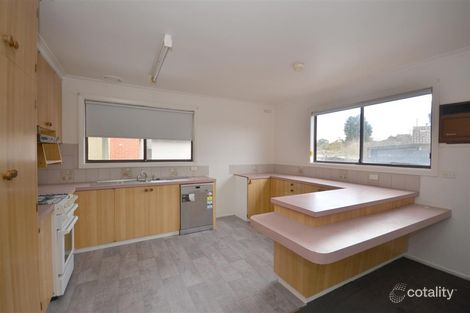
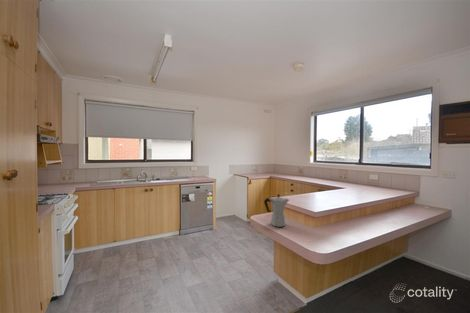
+ moka pot [263,193,290,228]
